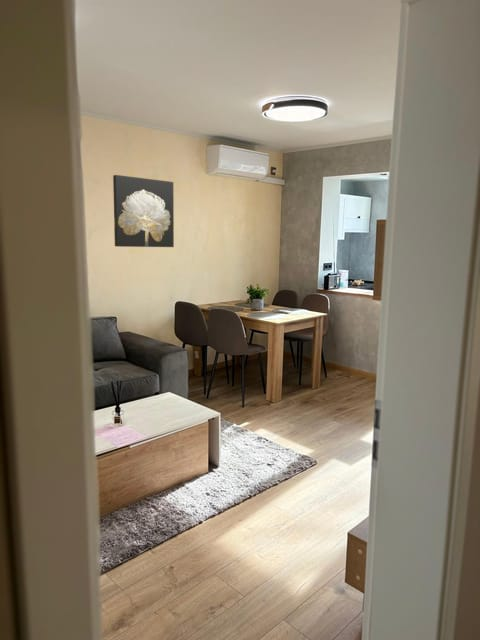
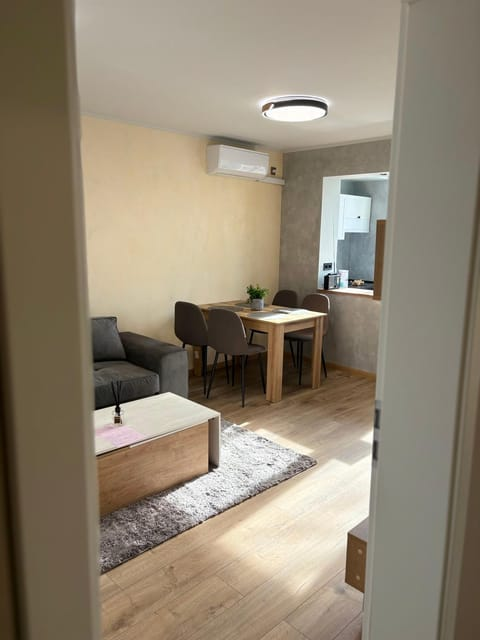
- wall art [112,174,175,248]
